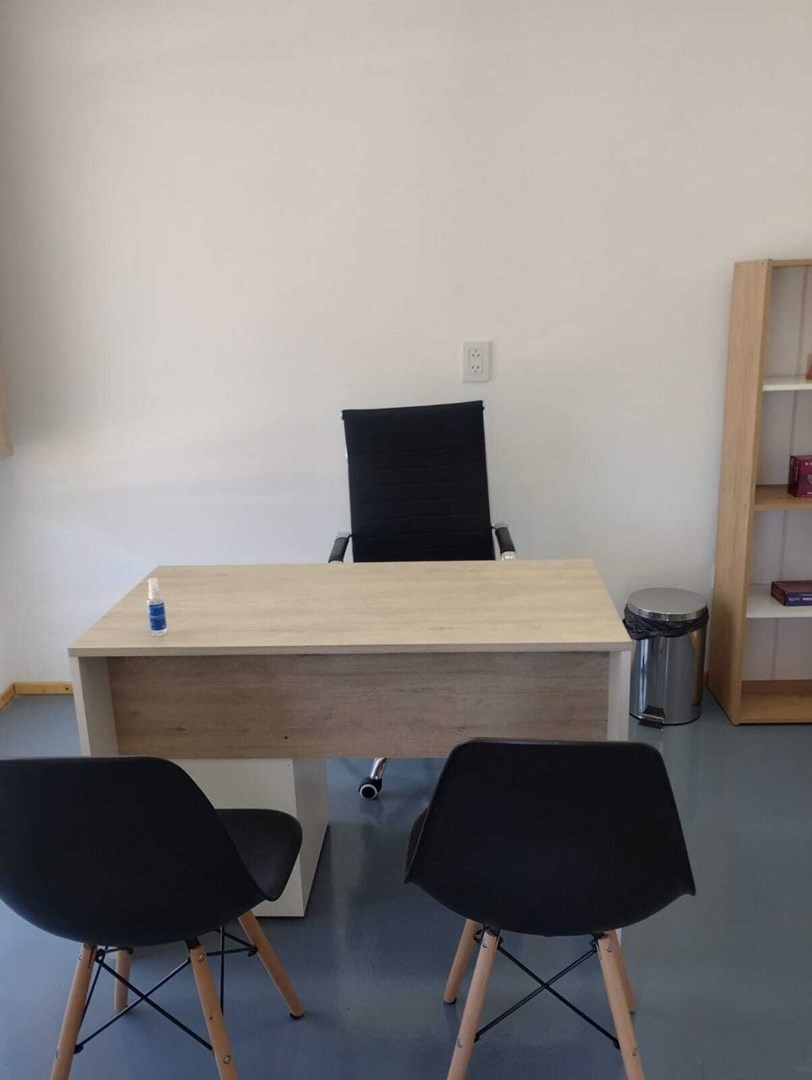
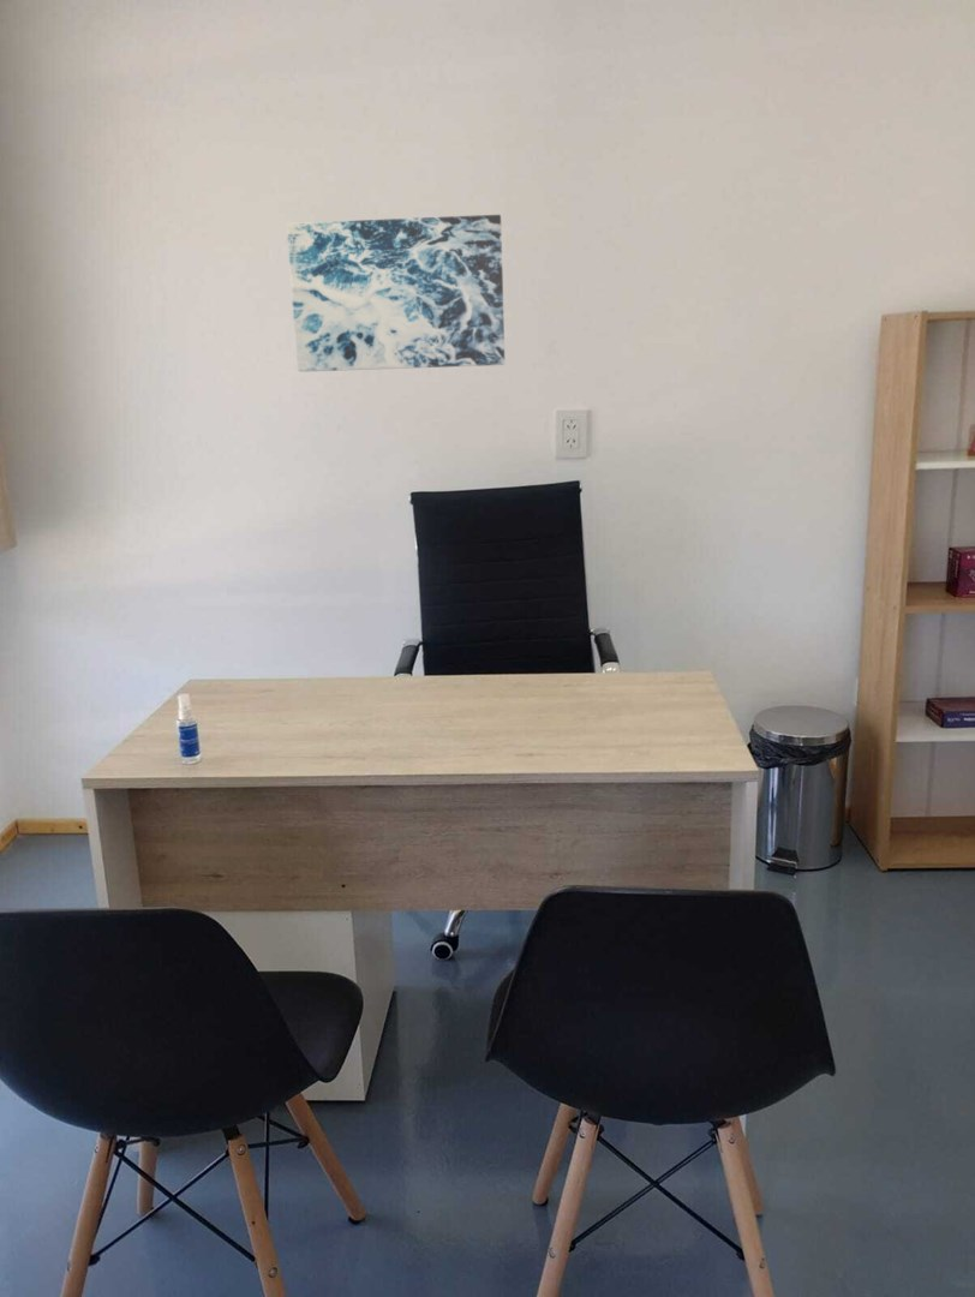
+ wall art [286,214,506,372]
